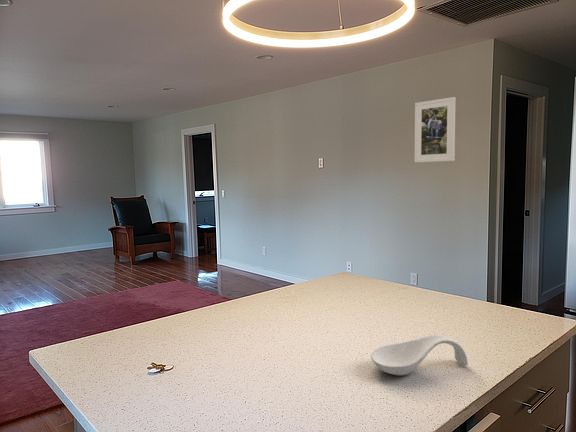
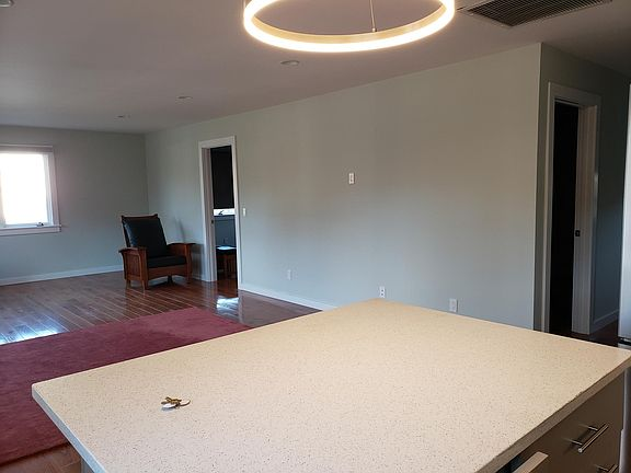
- spoon rest [370,334,469,376]
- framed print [414,96,457,163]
